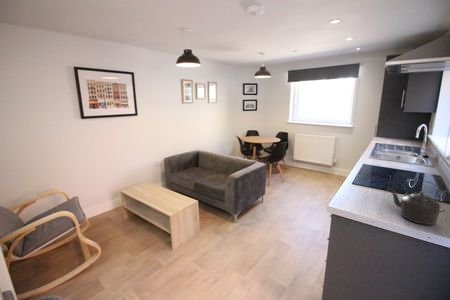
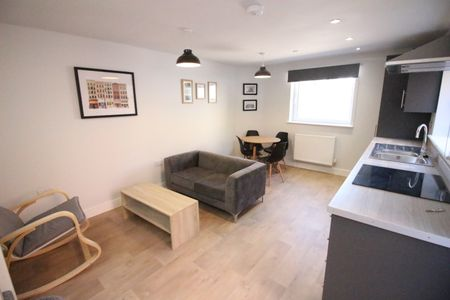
- kettle [386,178,446,226]
